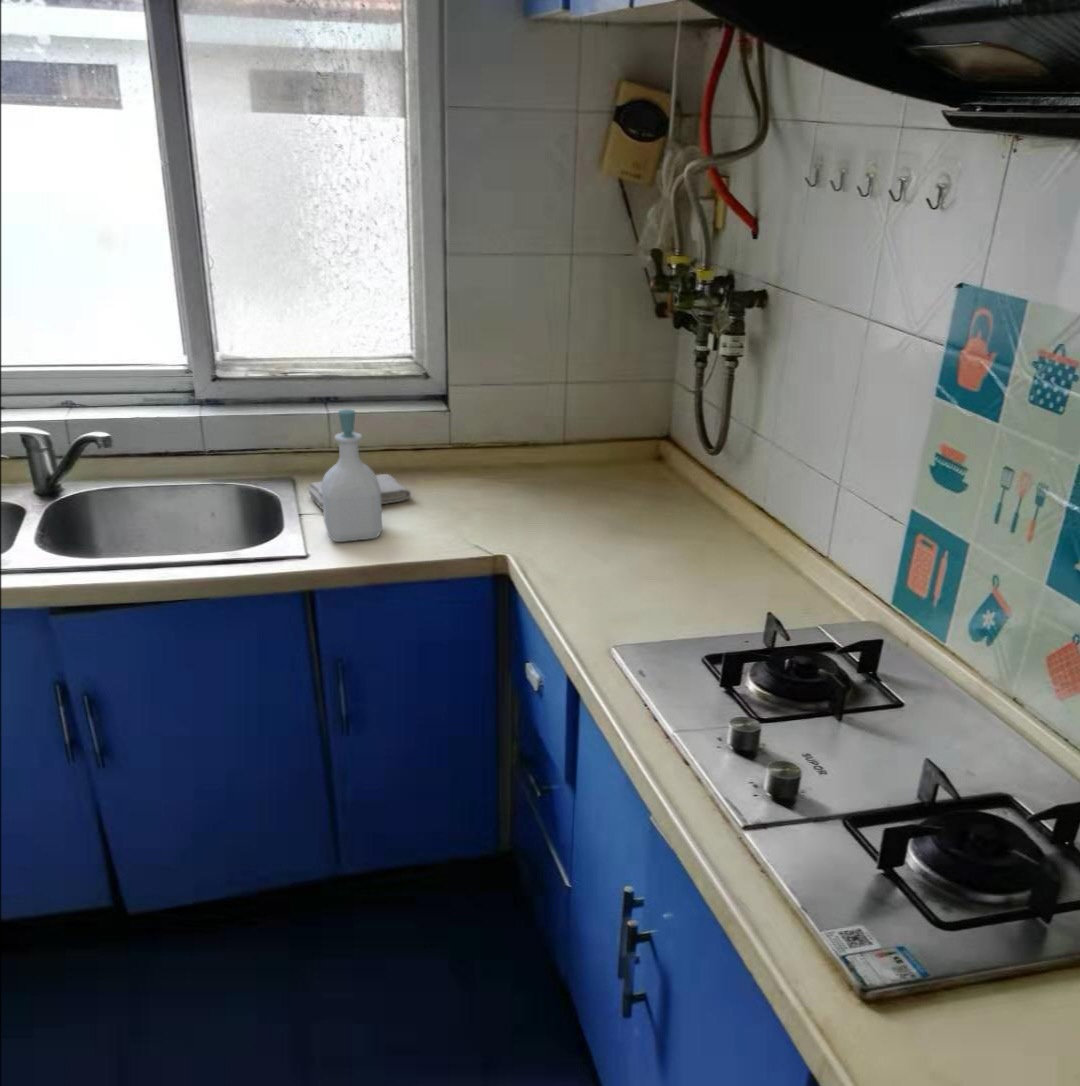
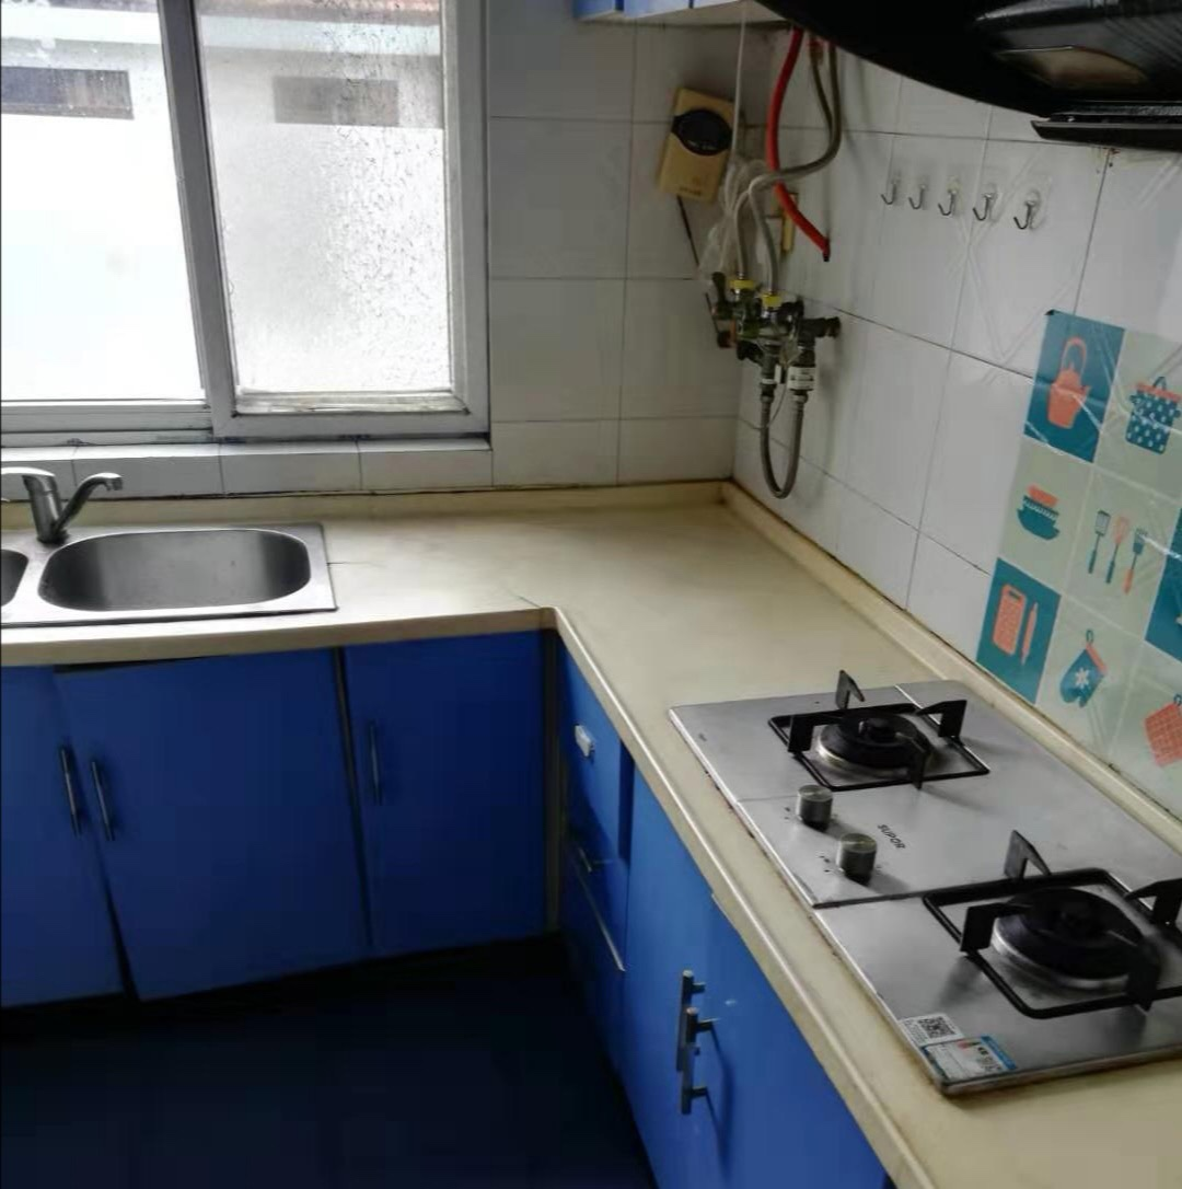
- soap bottle [321,408,383,543]
- washcloth [306,473,412,511]
